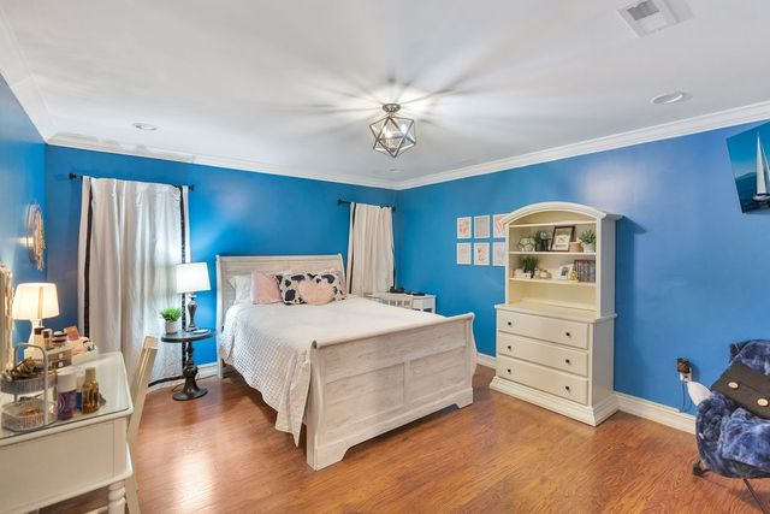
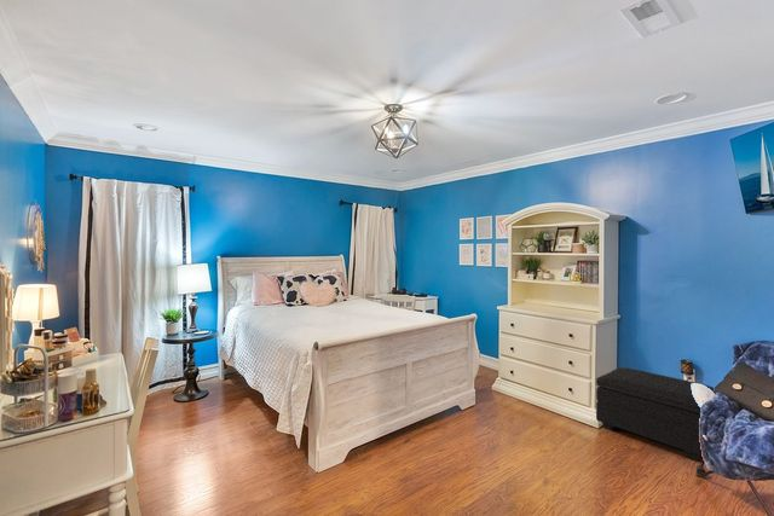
+ footstool [595,366,715,462]
